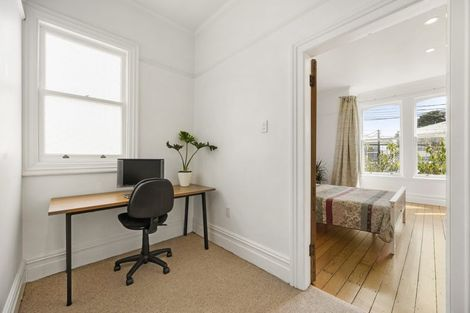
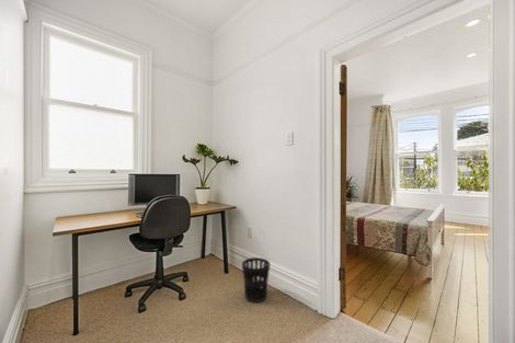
+ wastebasket [241,256,271,304]
